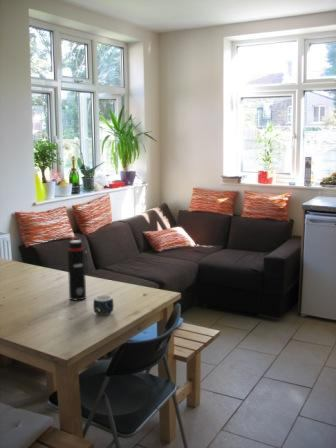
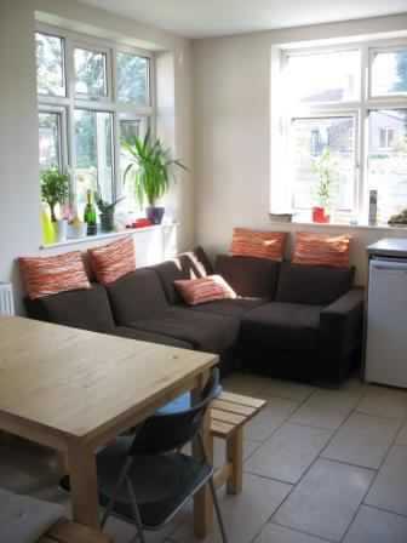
- mug [92,294,115,316]
- water bottle [67,239,89,301]
